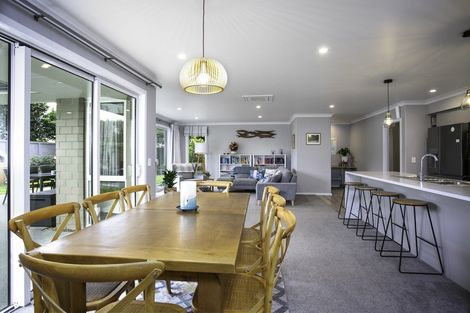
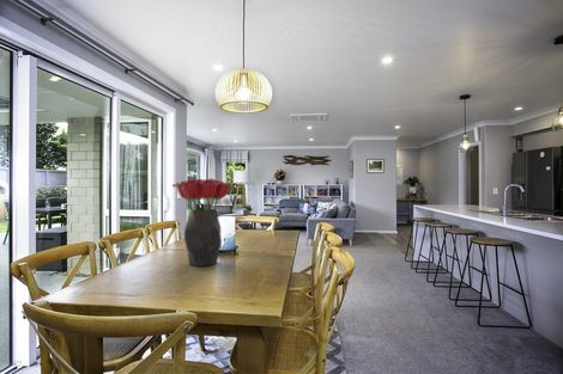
+ bouquet [171,178,234,268]
